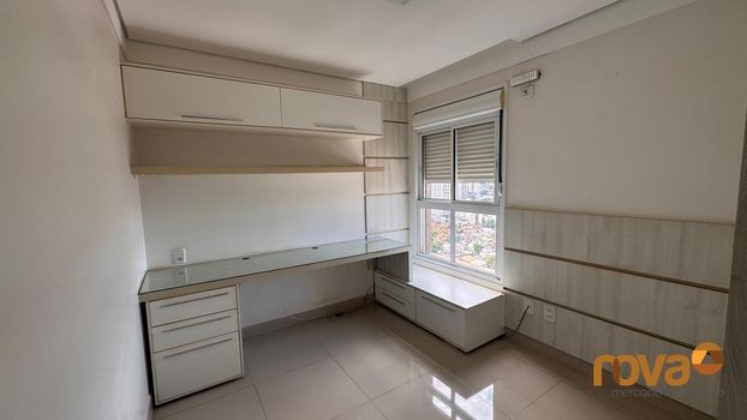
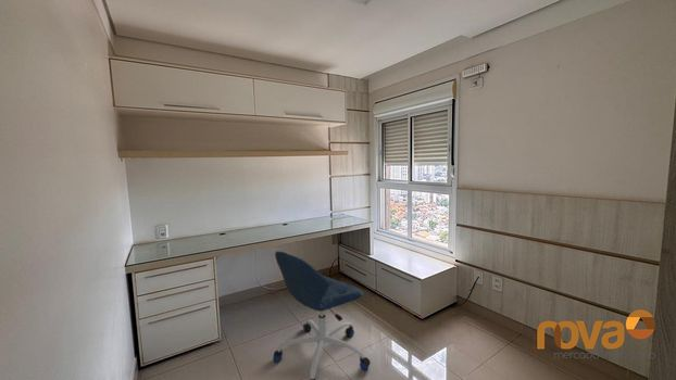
+ office chair [272,251,372,380]
